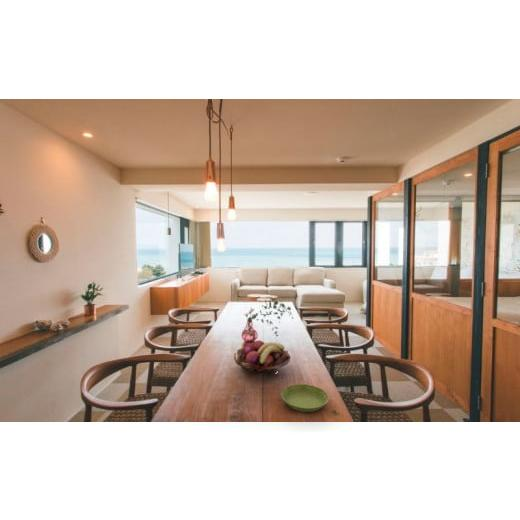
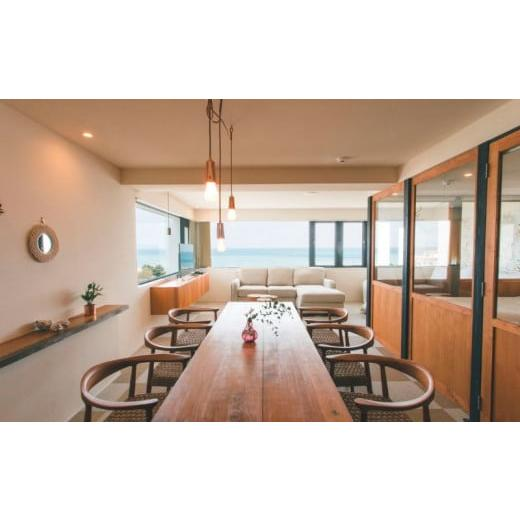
- saucer [280,383,330,413]
- fruit basket [233,339,291,375]
